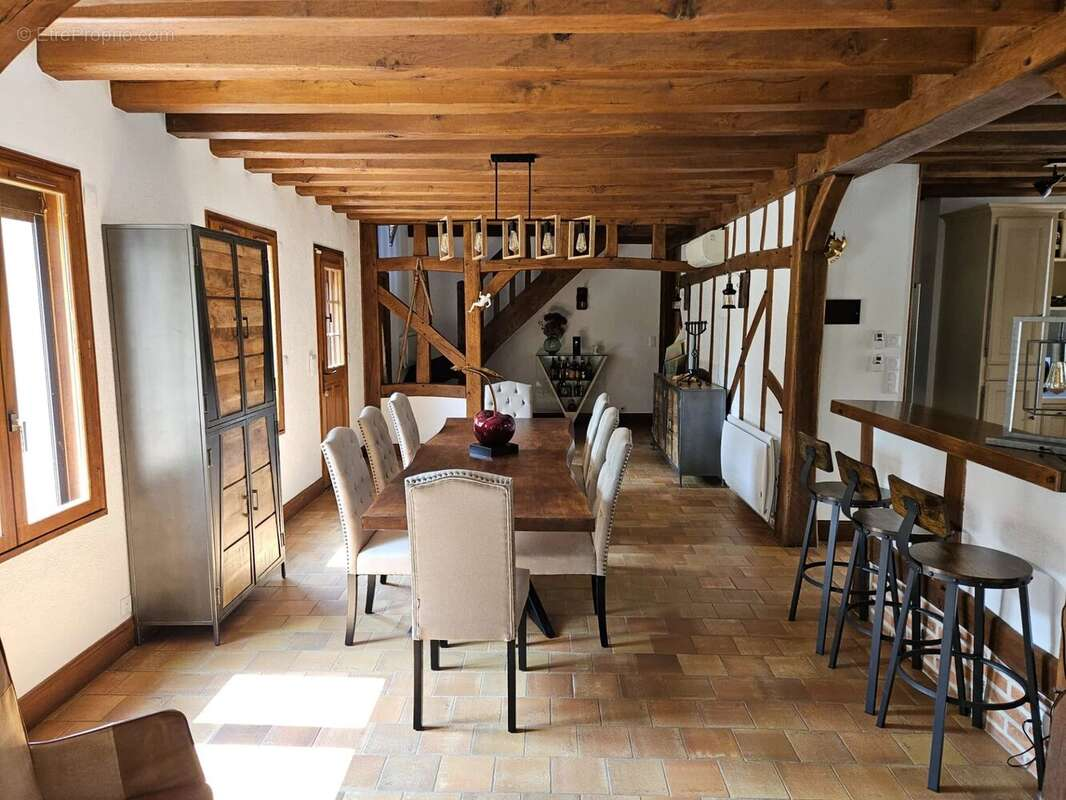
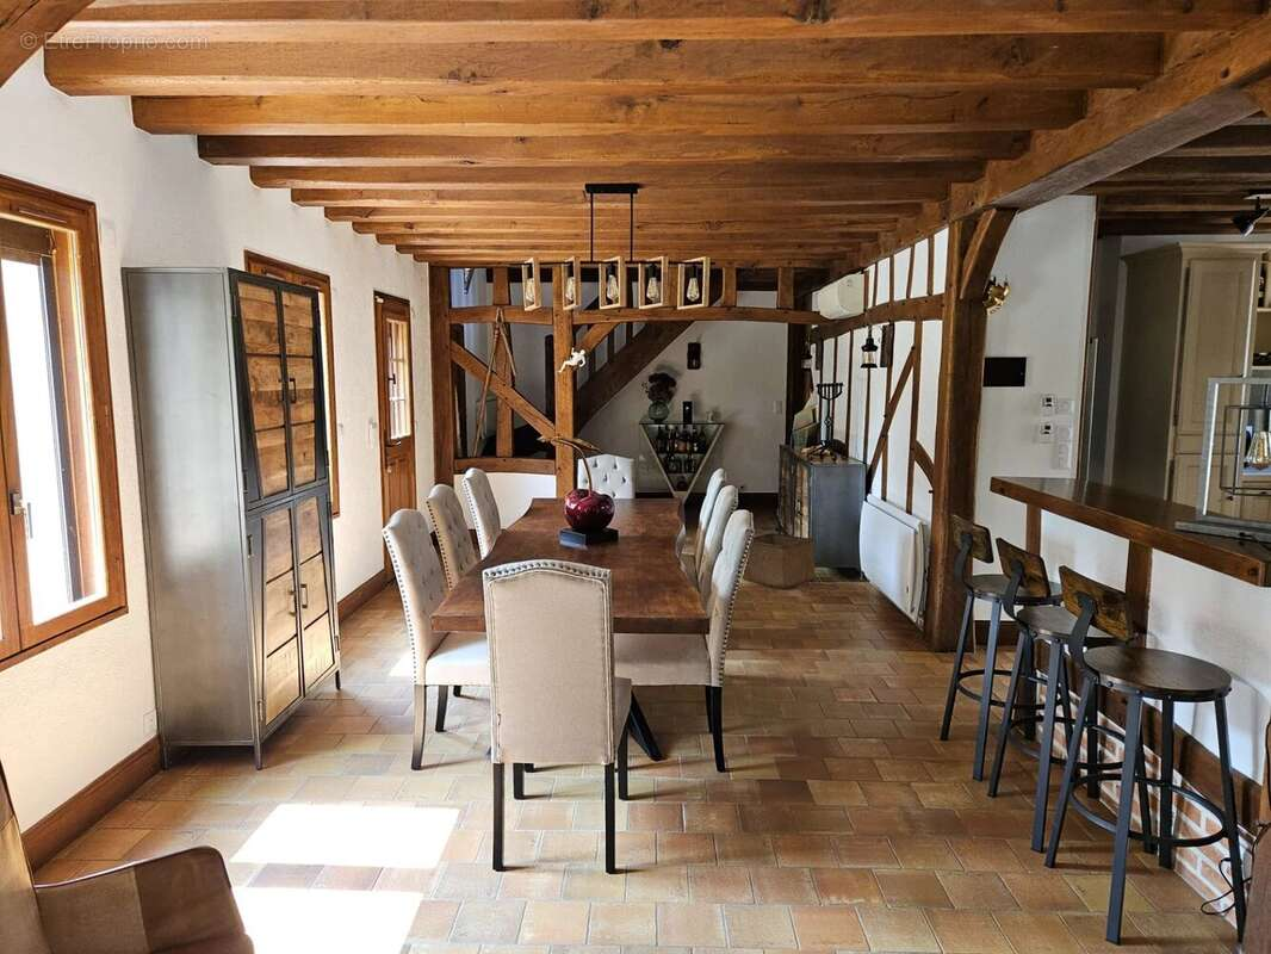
+ storage bin [742,532,817,590]
